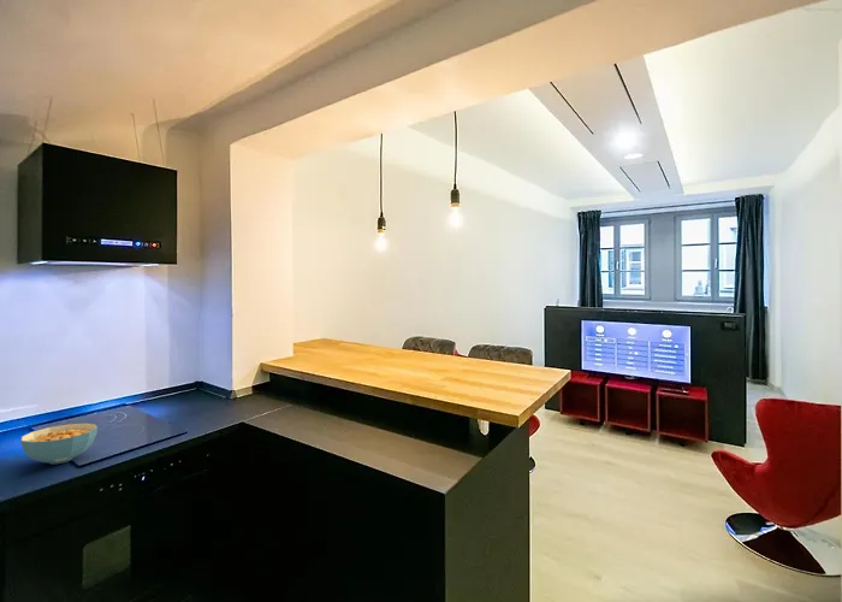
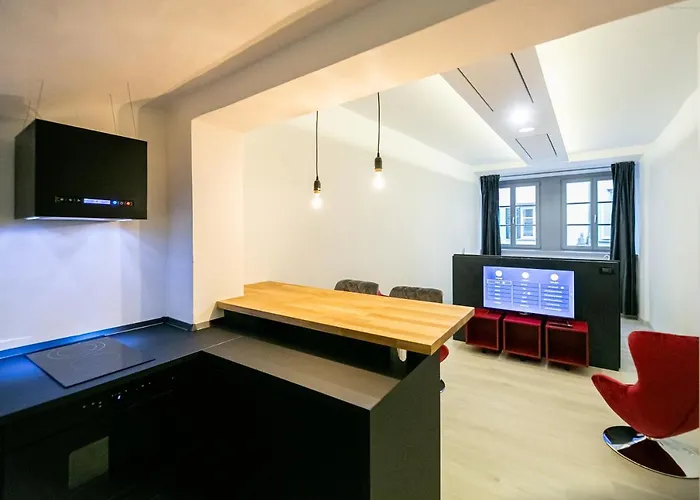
- cereal bowl [20,423,99,465]
